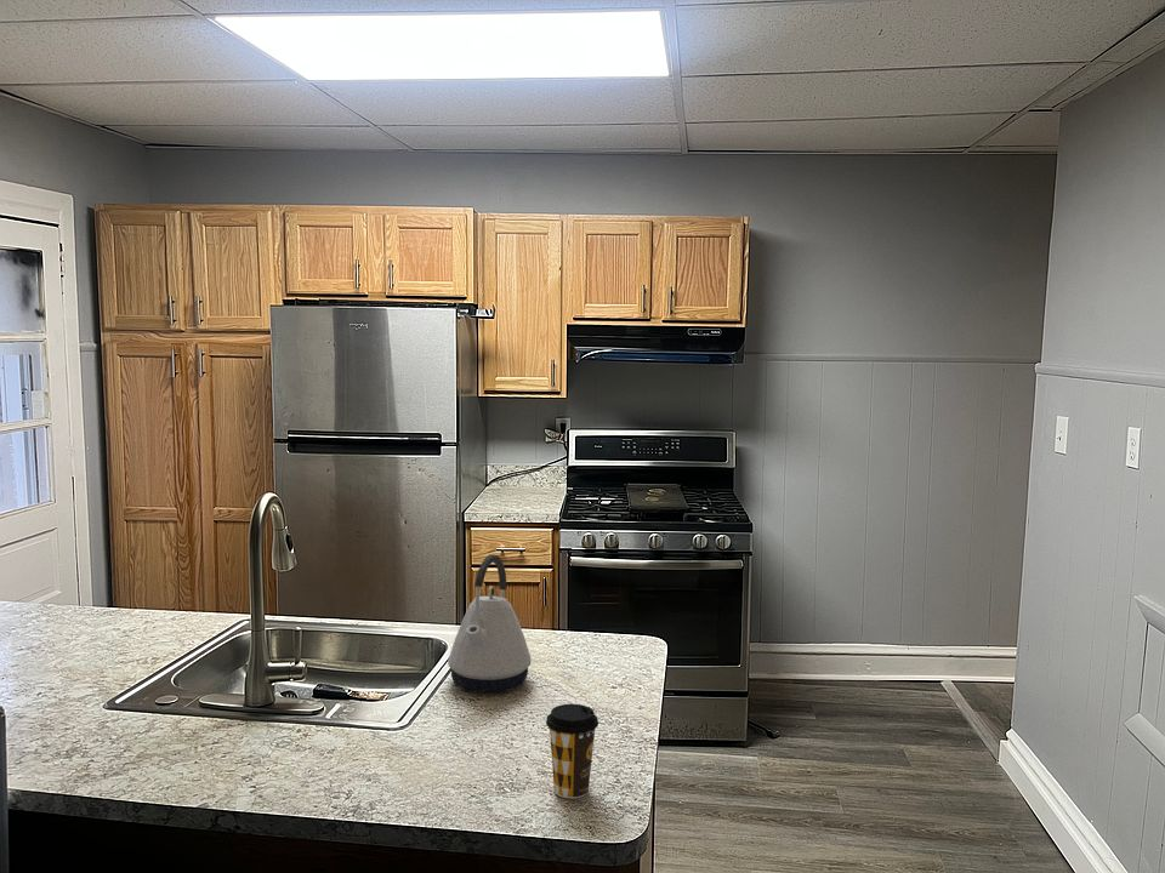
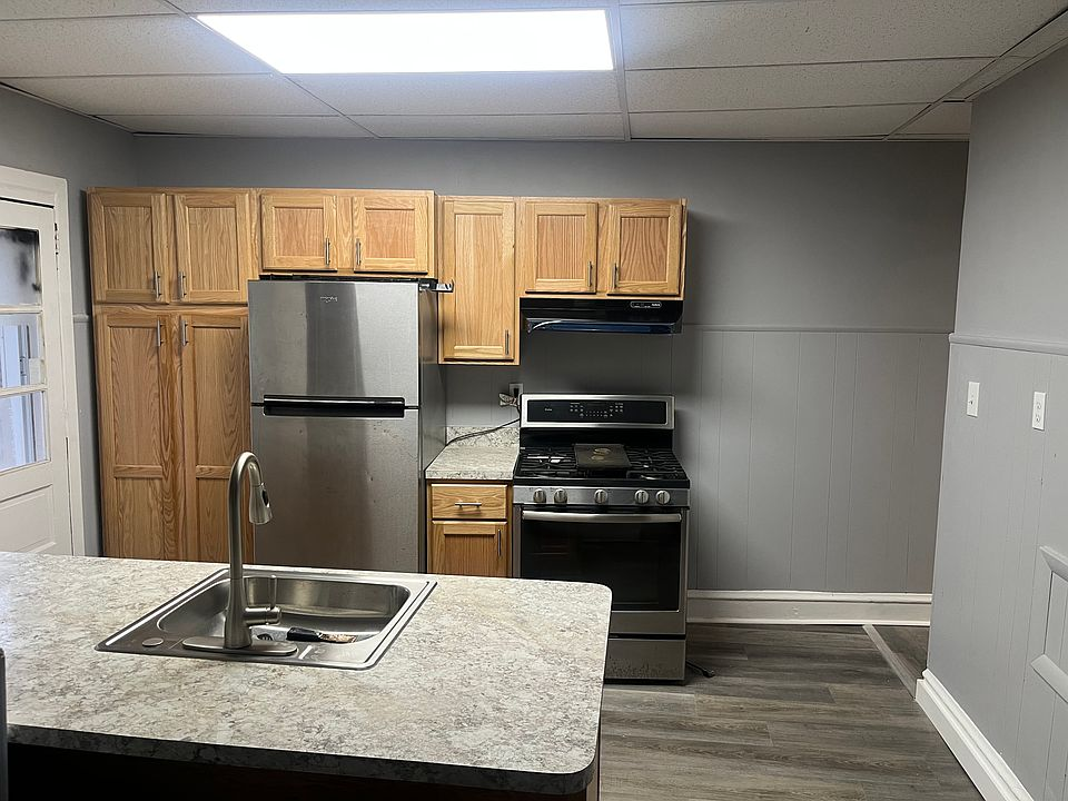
- coffee cup [545,703,599,799]
- kettle [447,553,532,695]
